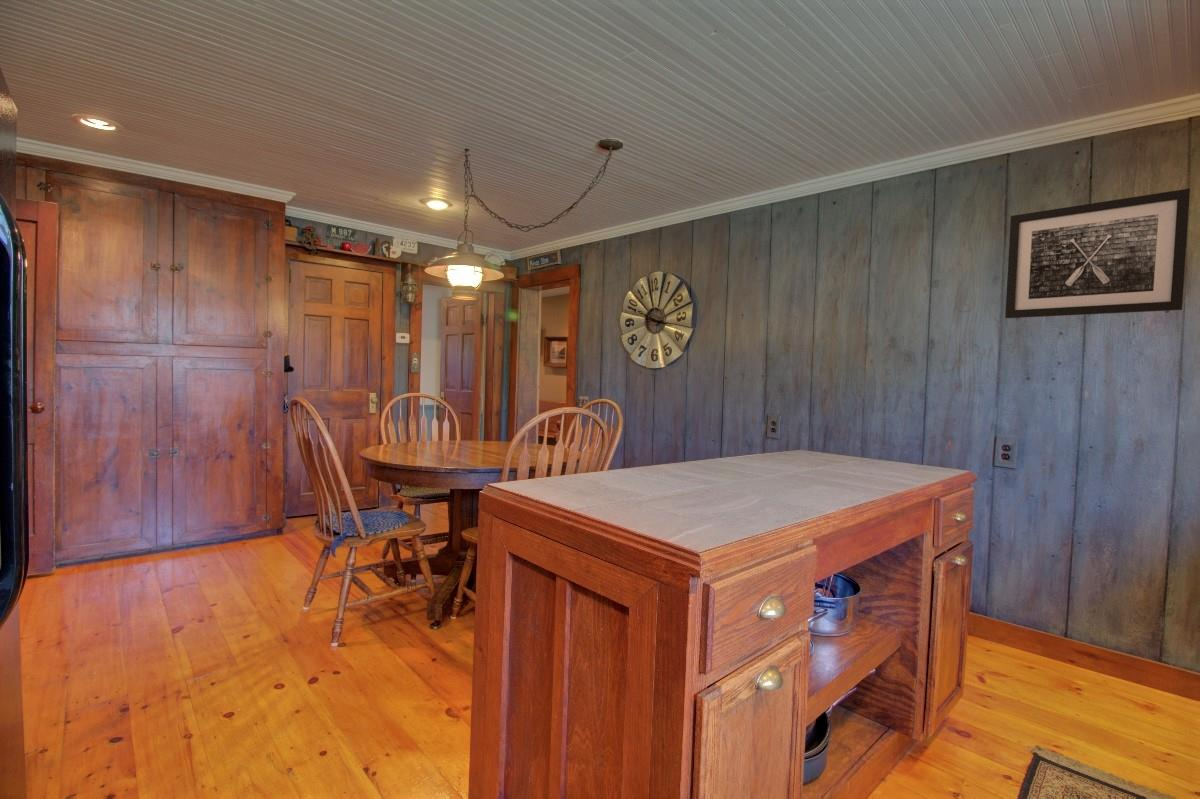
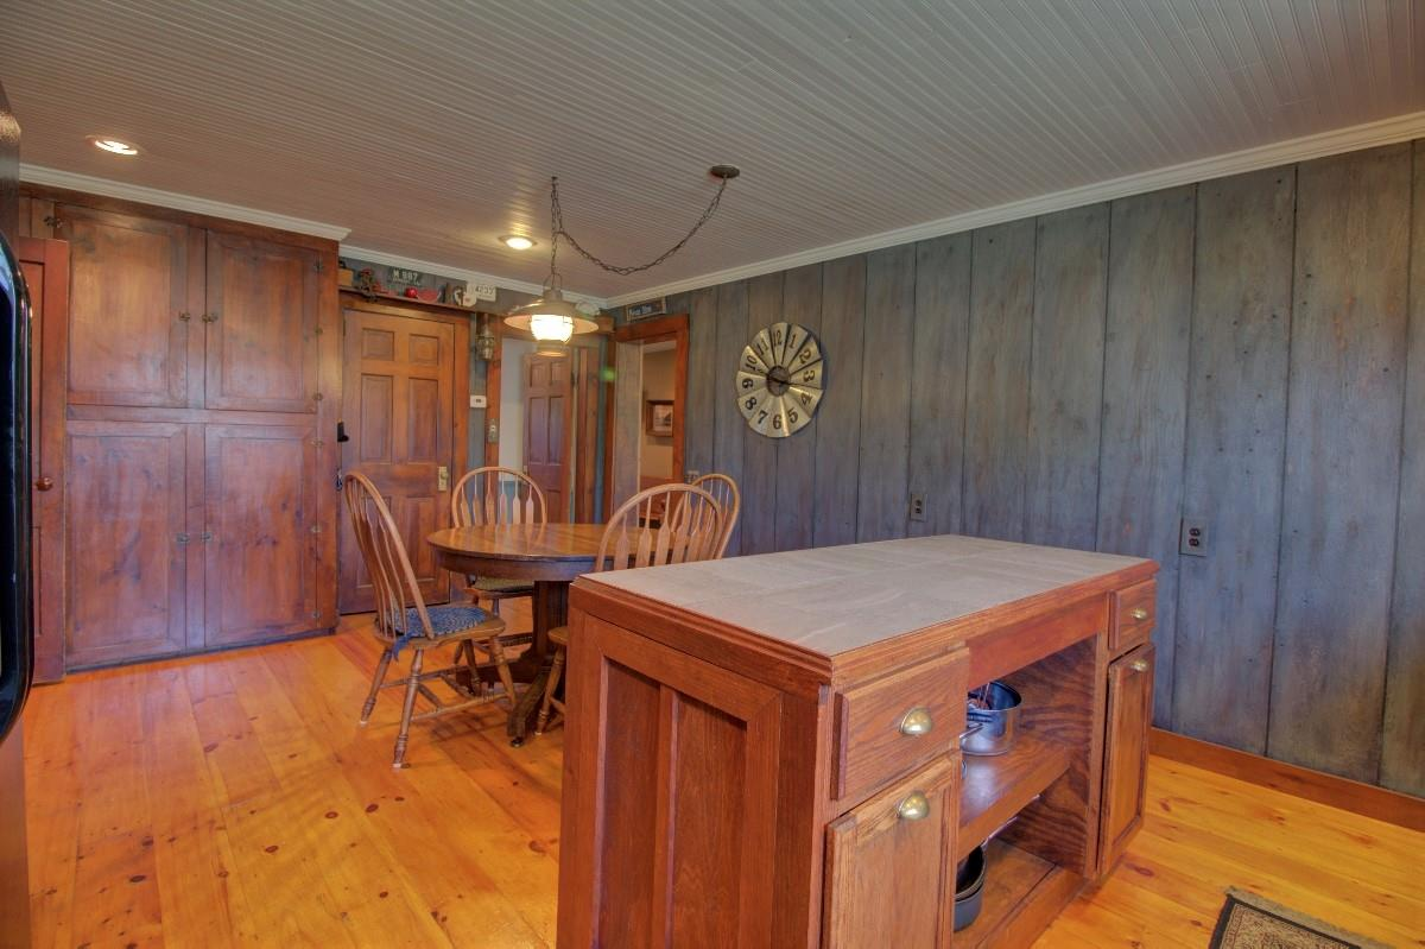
- wall art [1004,187,1191,319]
